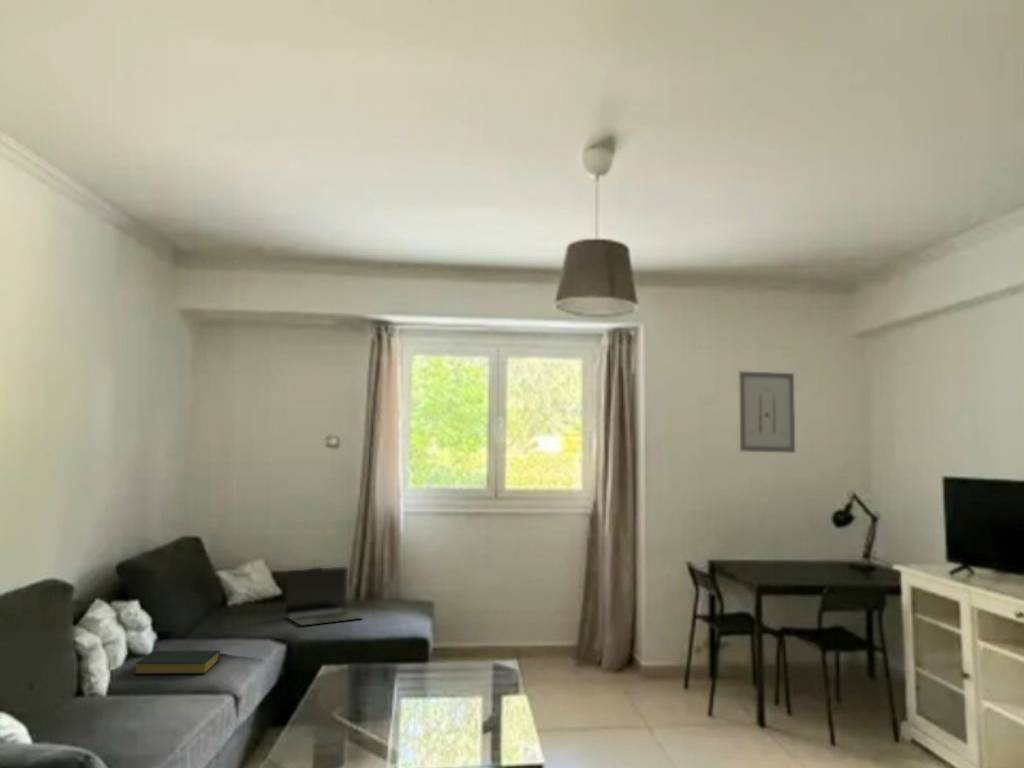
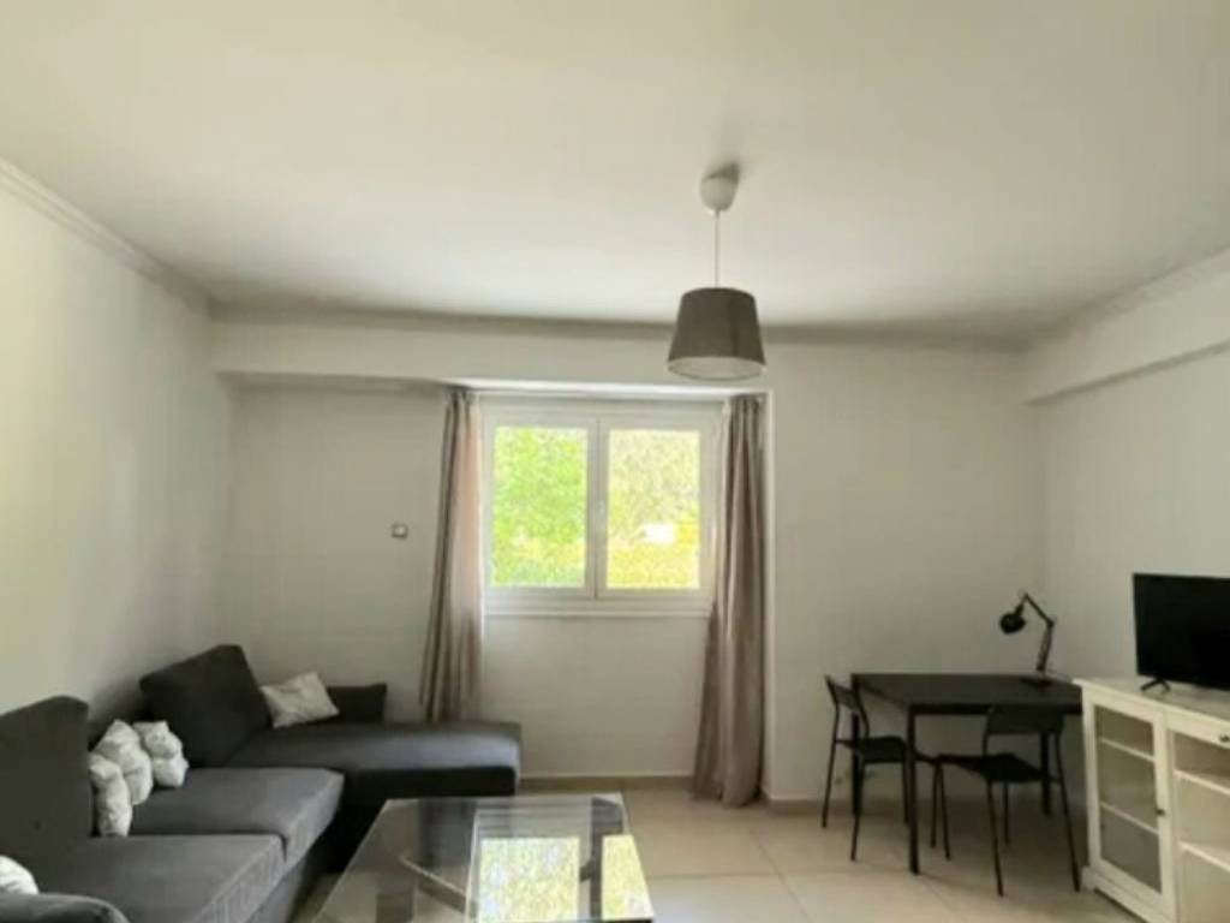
- laptop [284,566,364,627]
- wall art [738,370,796,454]
- hardback book [134,650,221,675]
